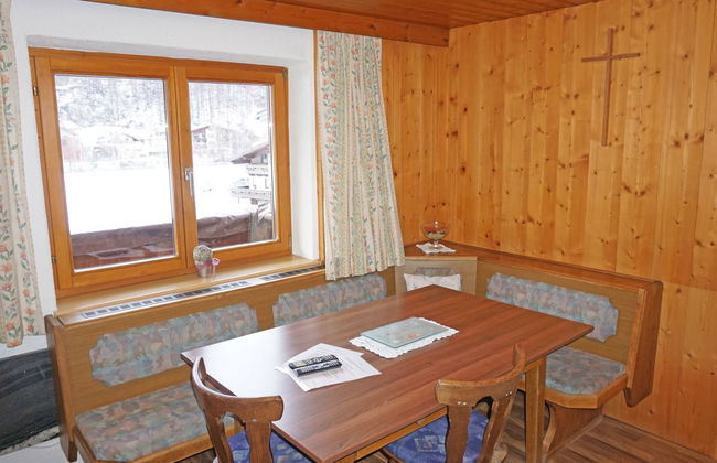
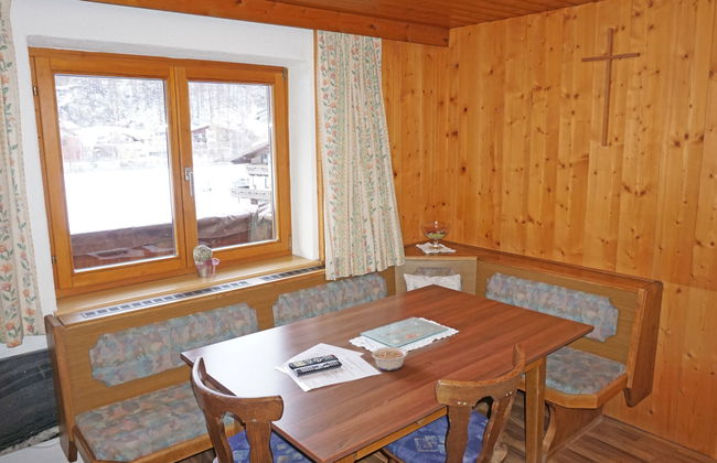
+ legume [363,346,409,372]
